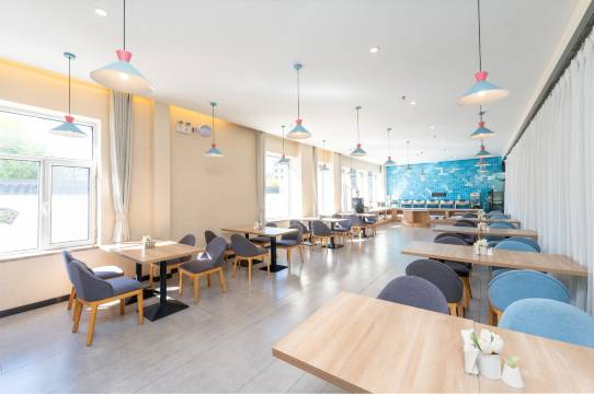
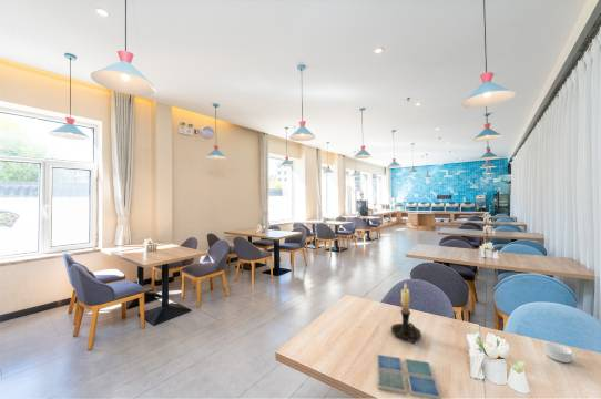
+ drink coaster [376,354,442,399]
+ ramekin [543,341,573,364]
+ candle holder [390,282,422,345]
